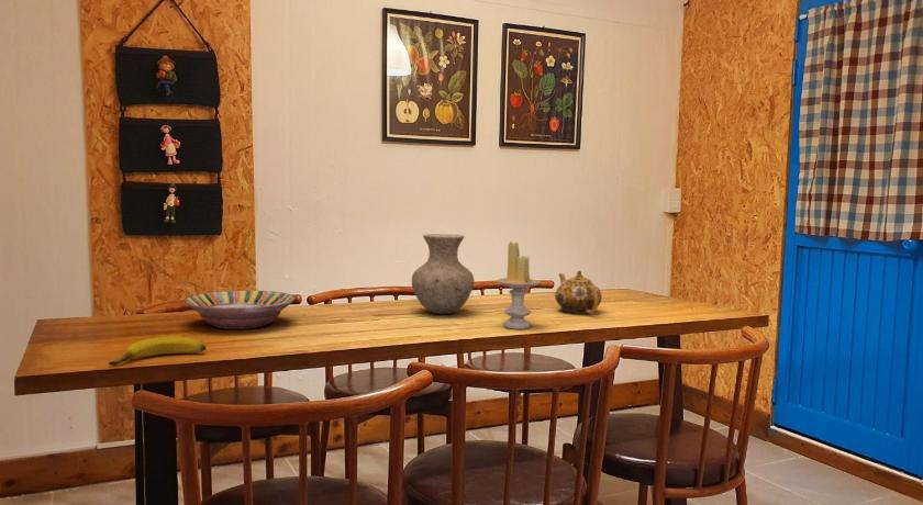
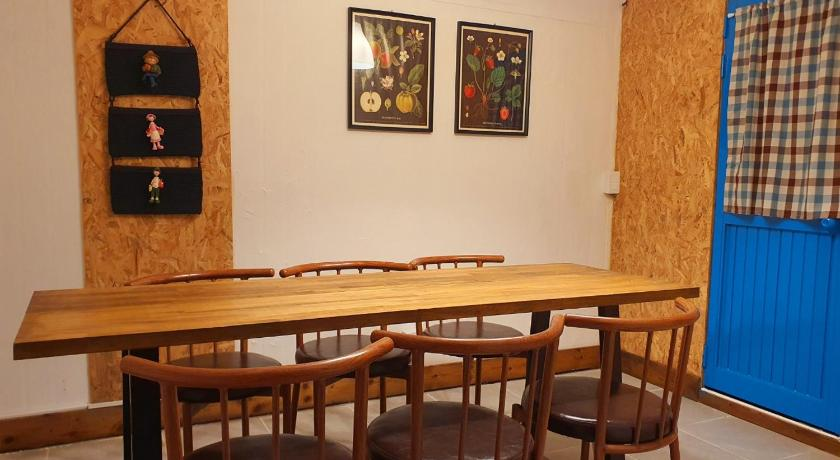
- candle [496,240,542,330]
- vase [411,233,475,315]
- banana [108,336,208,367]
- teapot [554,270,603,315]
- serving bowl [184,290,296,330]
